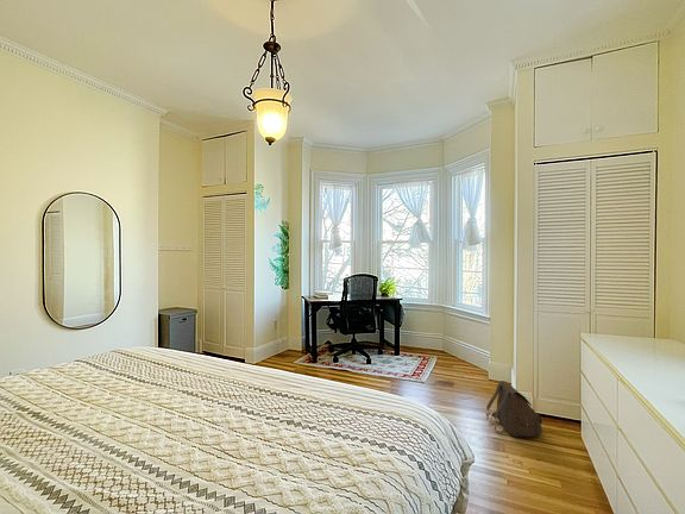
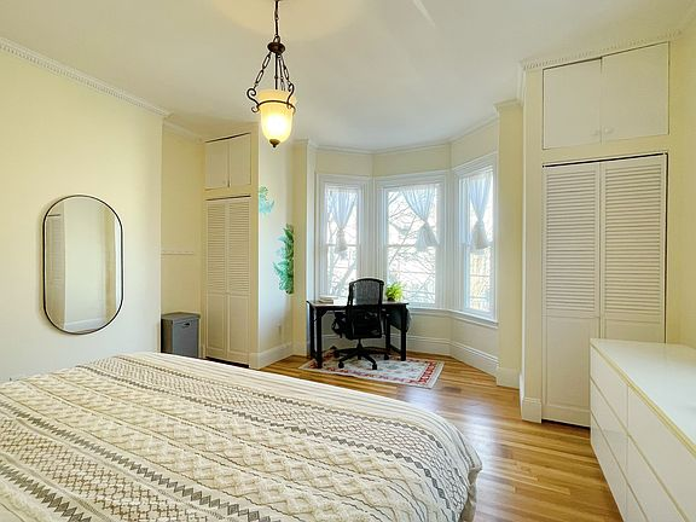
- satchel [485,380,543,438]
